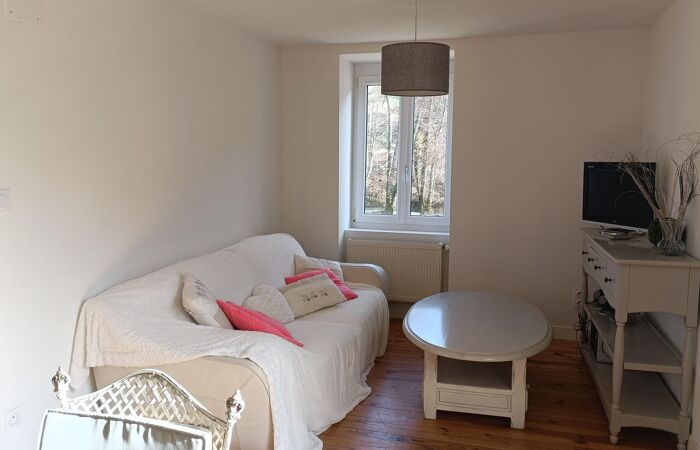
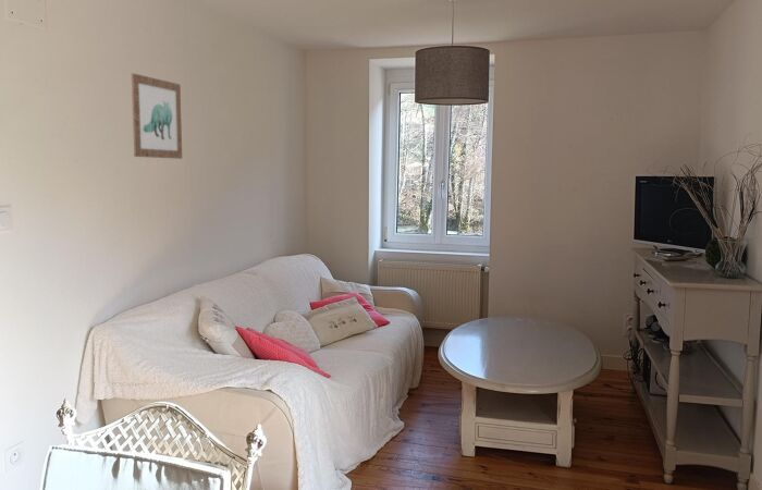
+ wall art [131,72,183,160]
